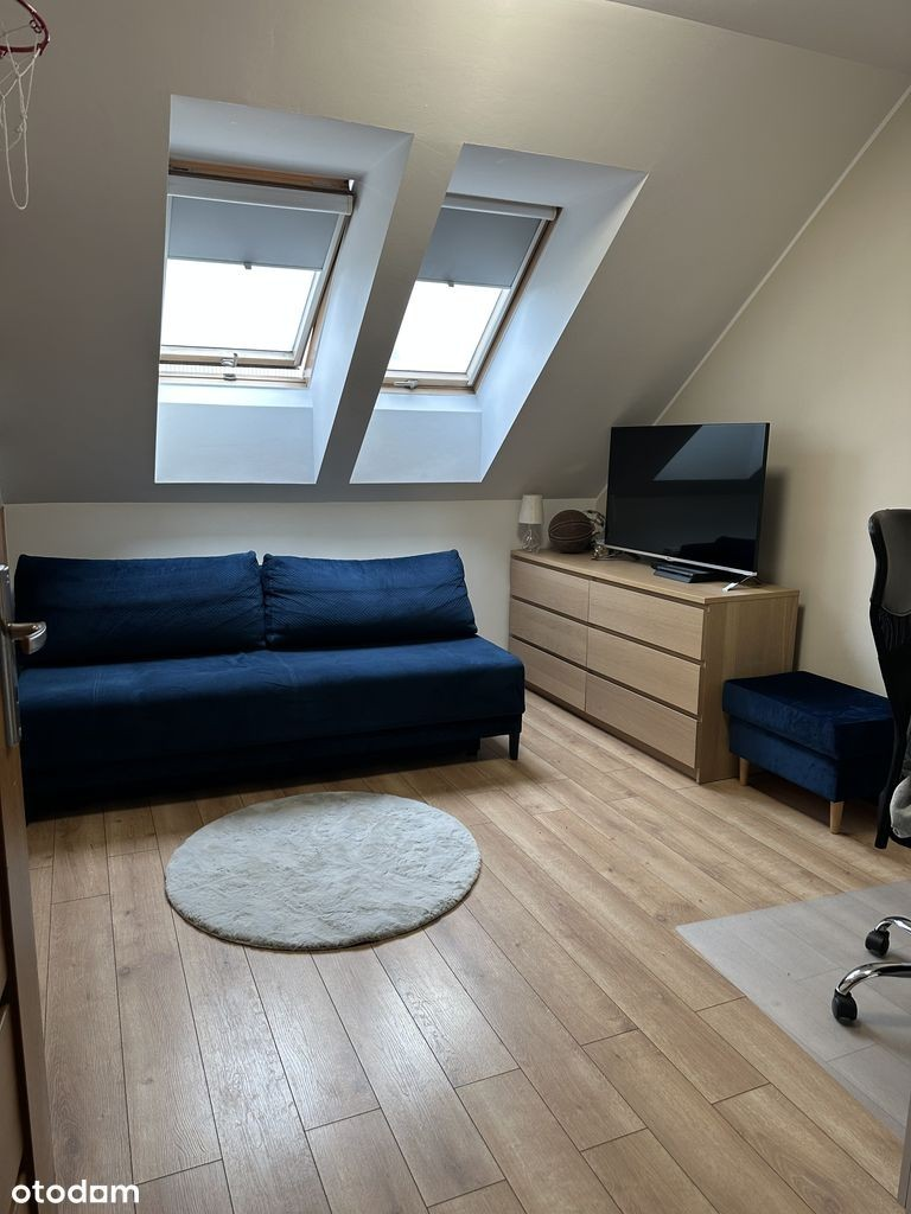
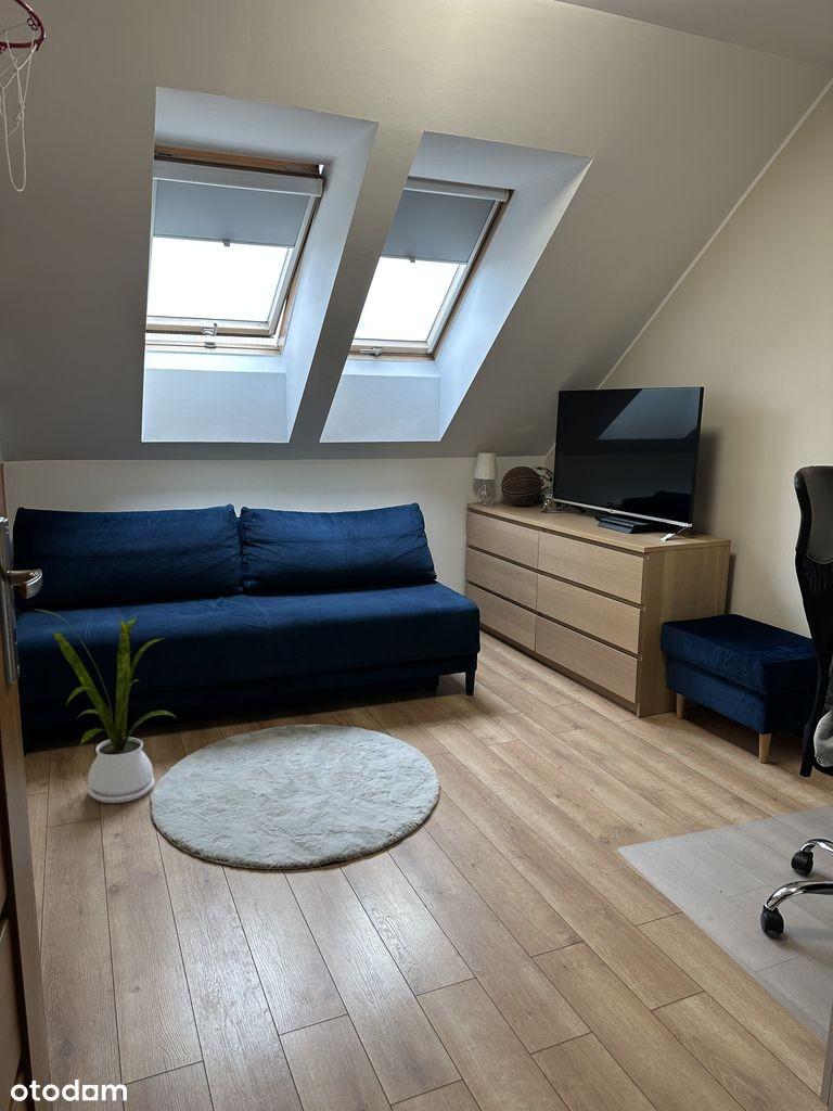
+ house plant [31,608,176,804]
